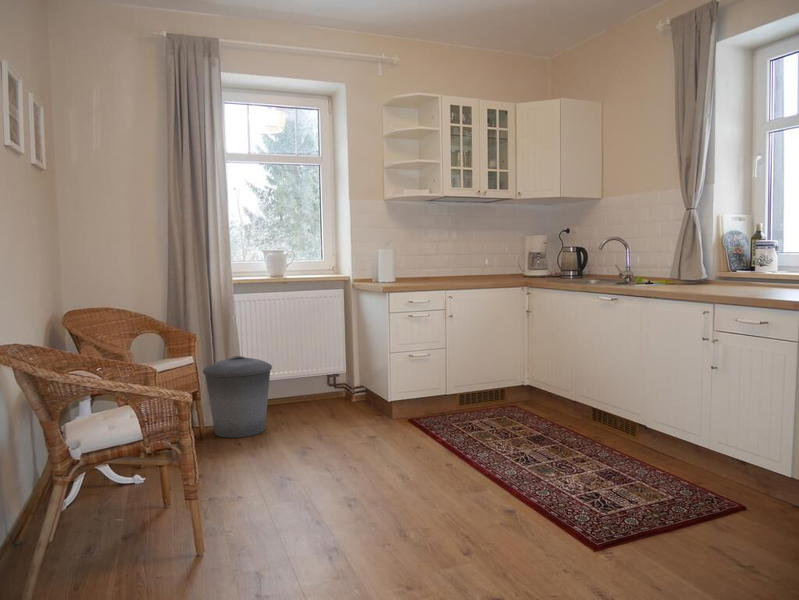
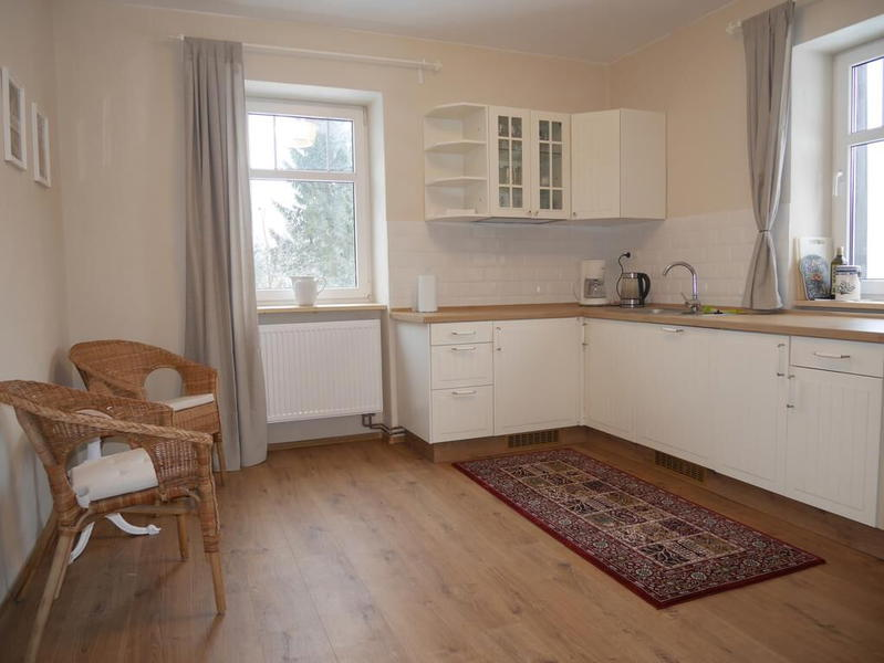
- trash can [202,355,273,439]
